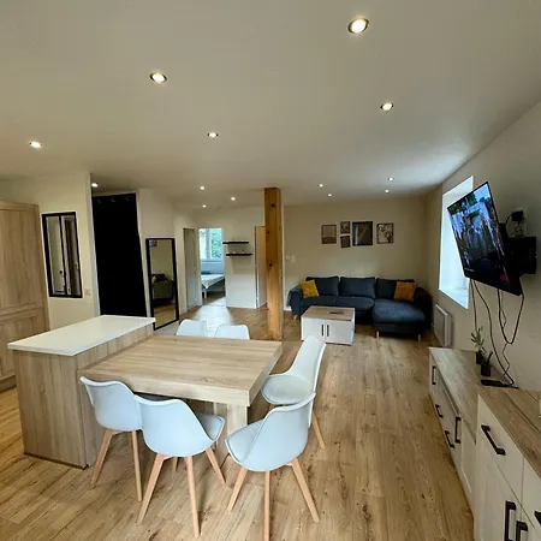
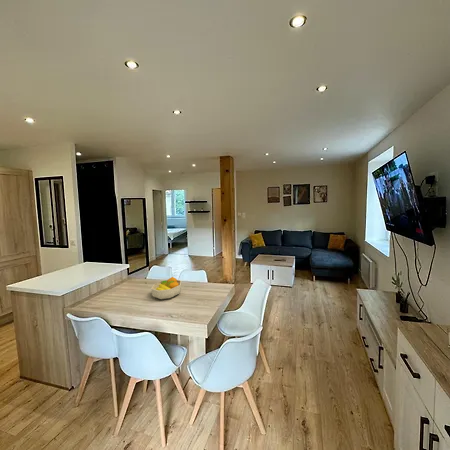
+ fruit bowl [150,276,182,300]
